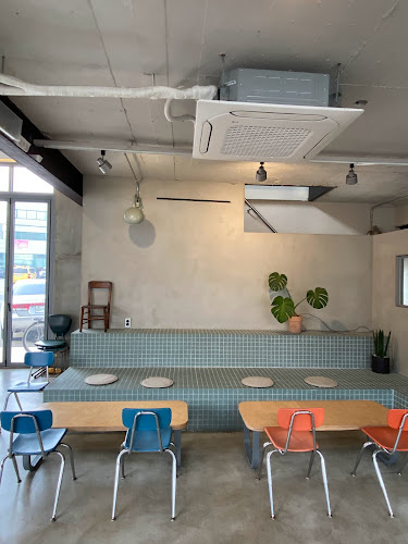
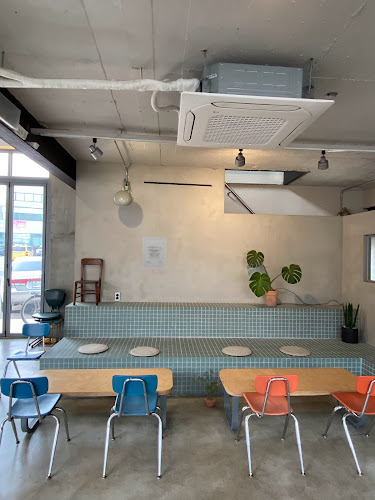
+ potted plant [192,368,223,408]
+ wall art [141,236,168,271]
